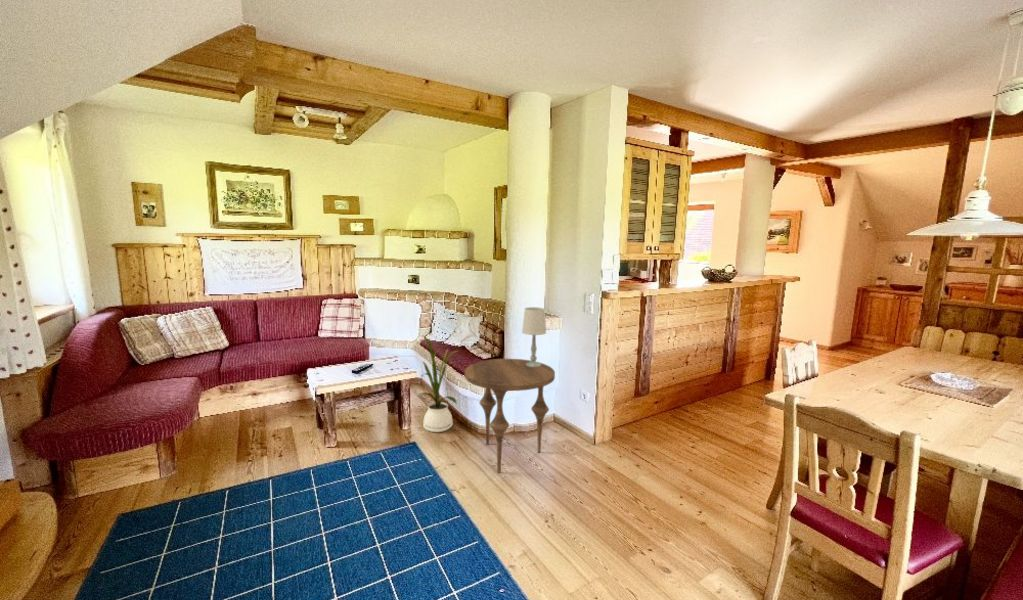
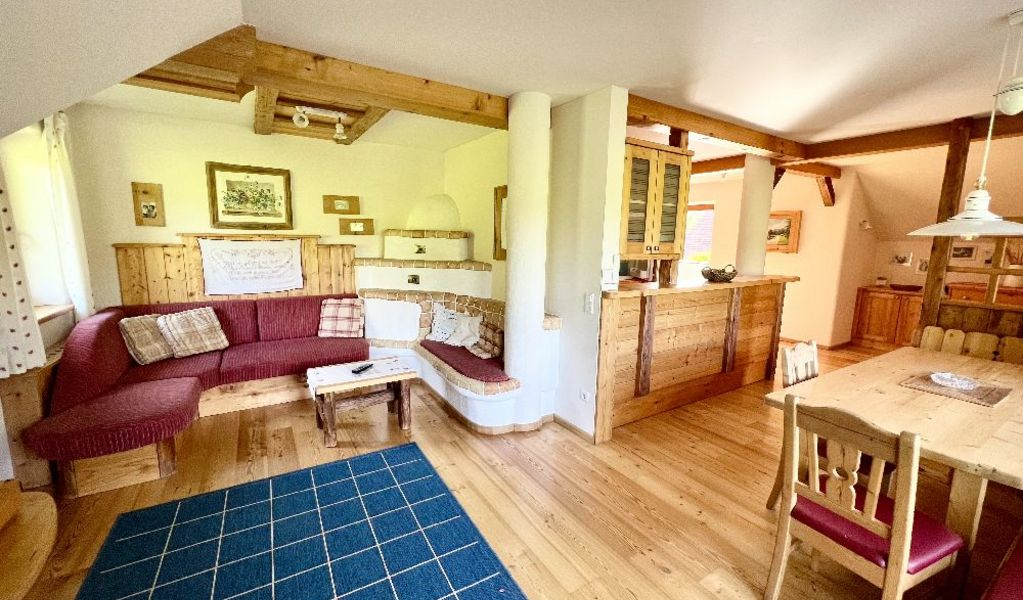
- table lamp [521,306,547,367]
- side table [464,358,556,474]
- house plant [418,334,459,433]
